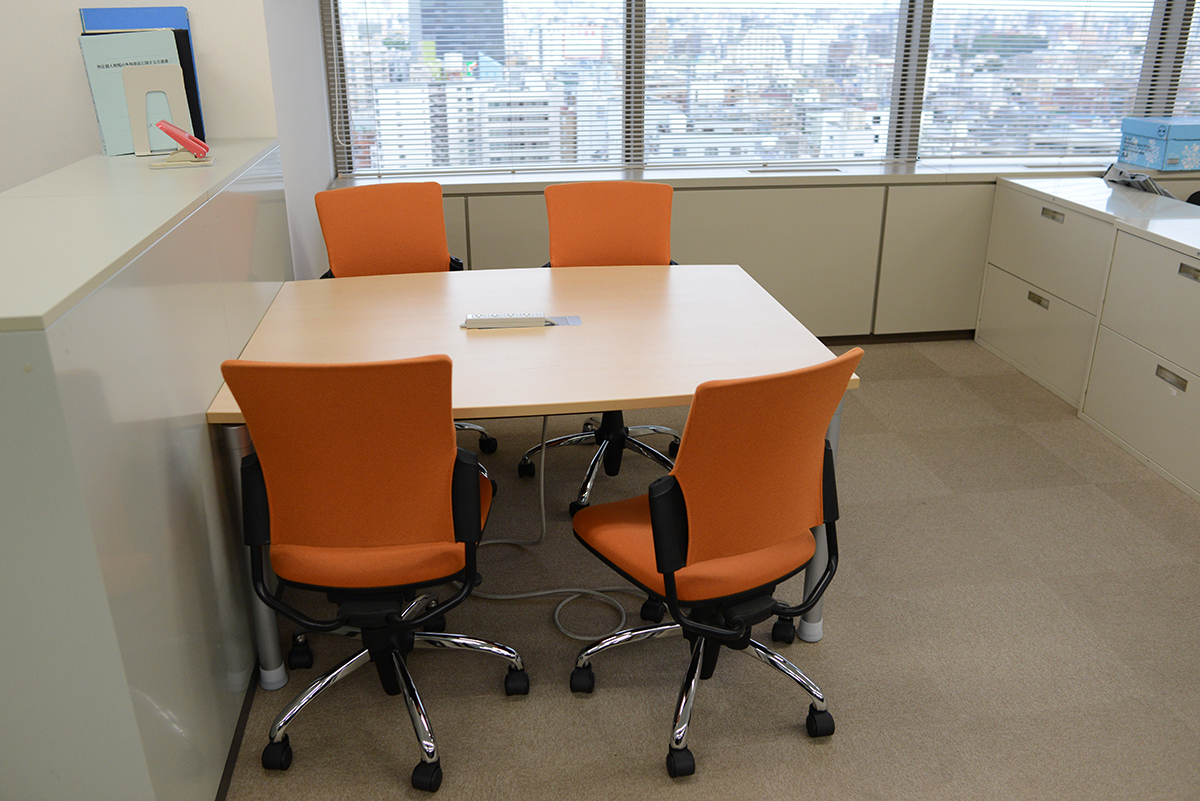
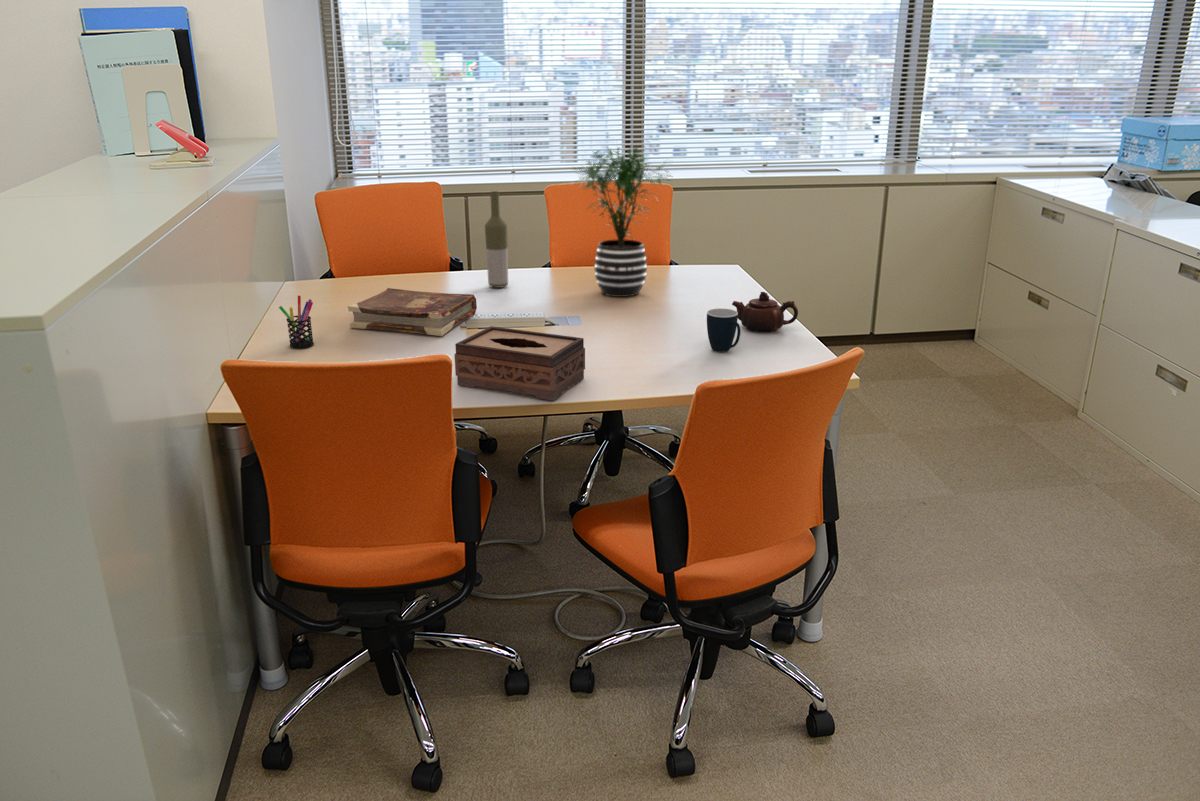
+ tissue box [454,325,586,402]
+ potted plant [568,145,675,298]
+ book [347,287,478,337]
+ mug [706,307,741,353]
+ bottle [484,190,509,289]
+ pen holder [278,295,315,349]
+ teapot [731,291,799,333]
